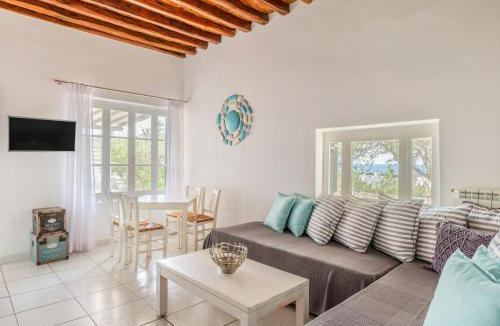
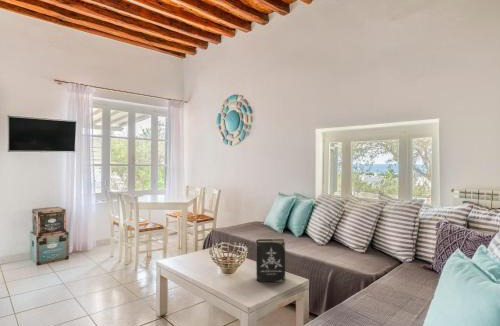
+ book [255,238,287,283]
